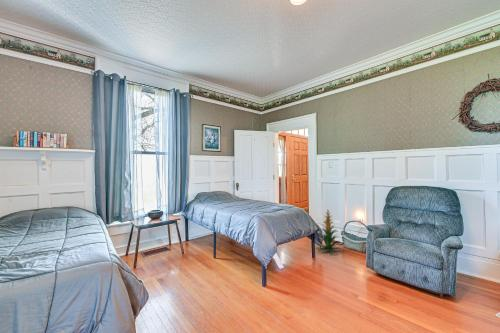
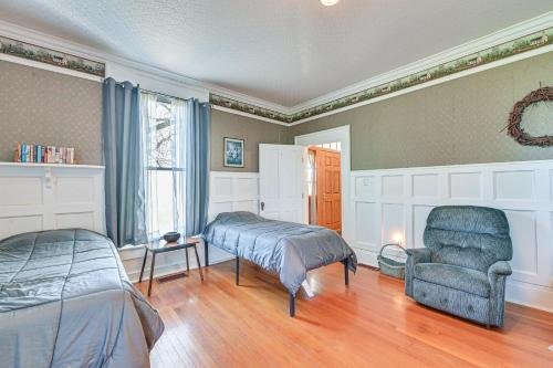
- indoor plant [315,209,344,256]
